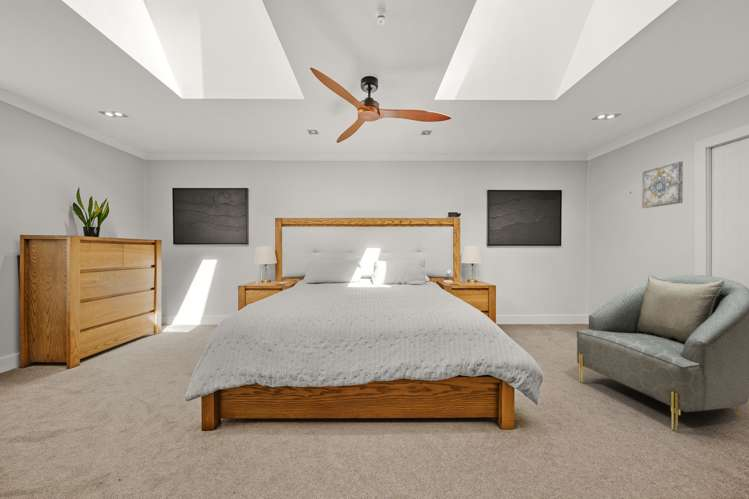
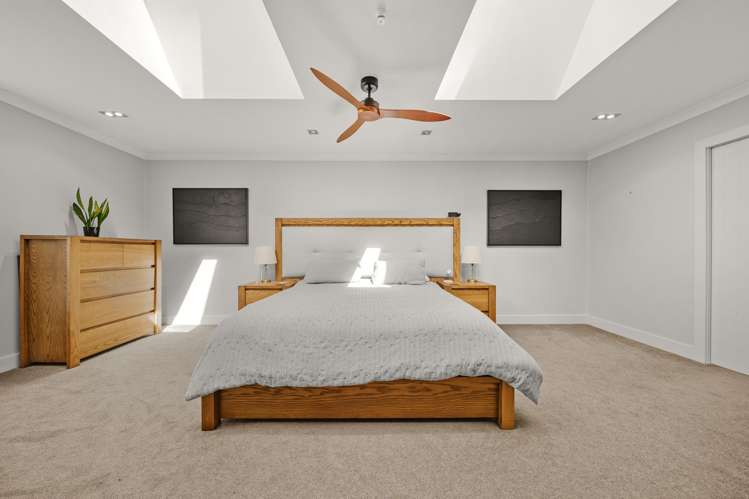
- armchair [576,274,749,433]
- wall art [642,161,684,209]
